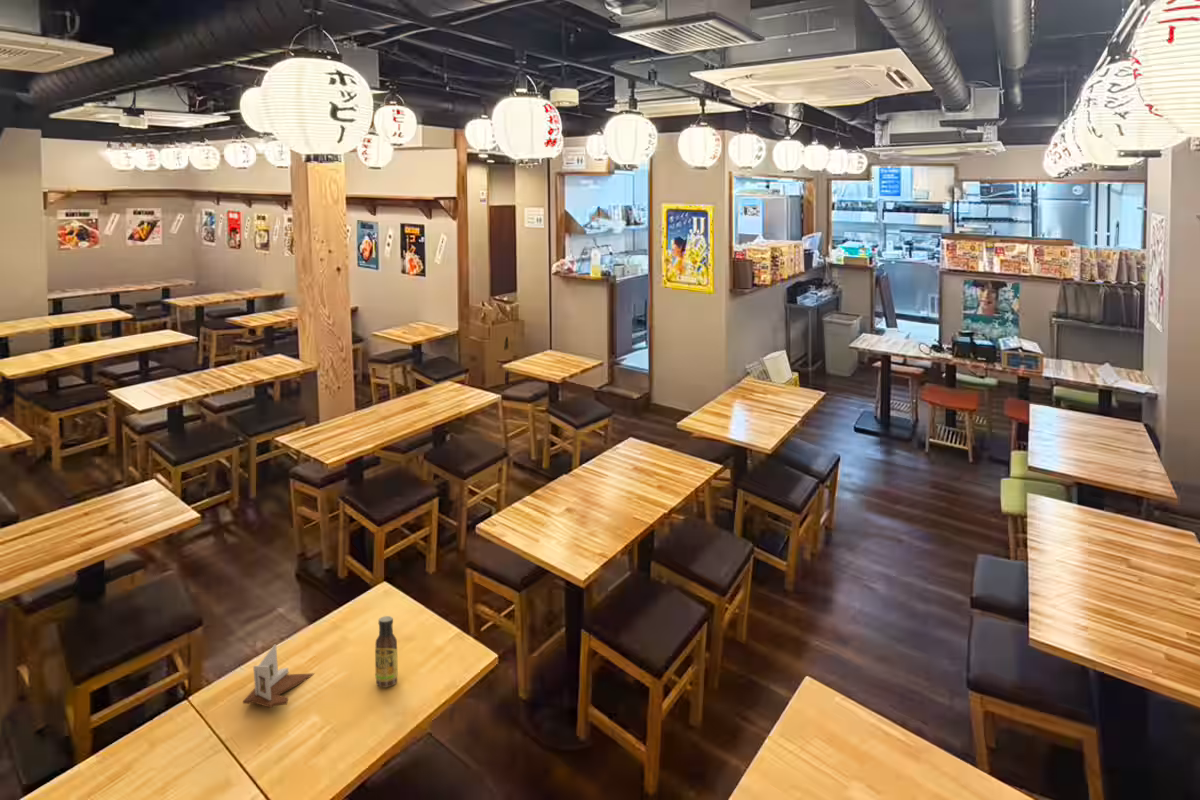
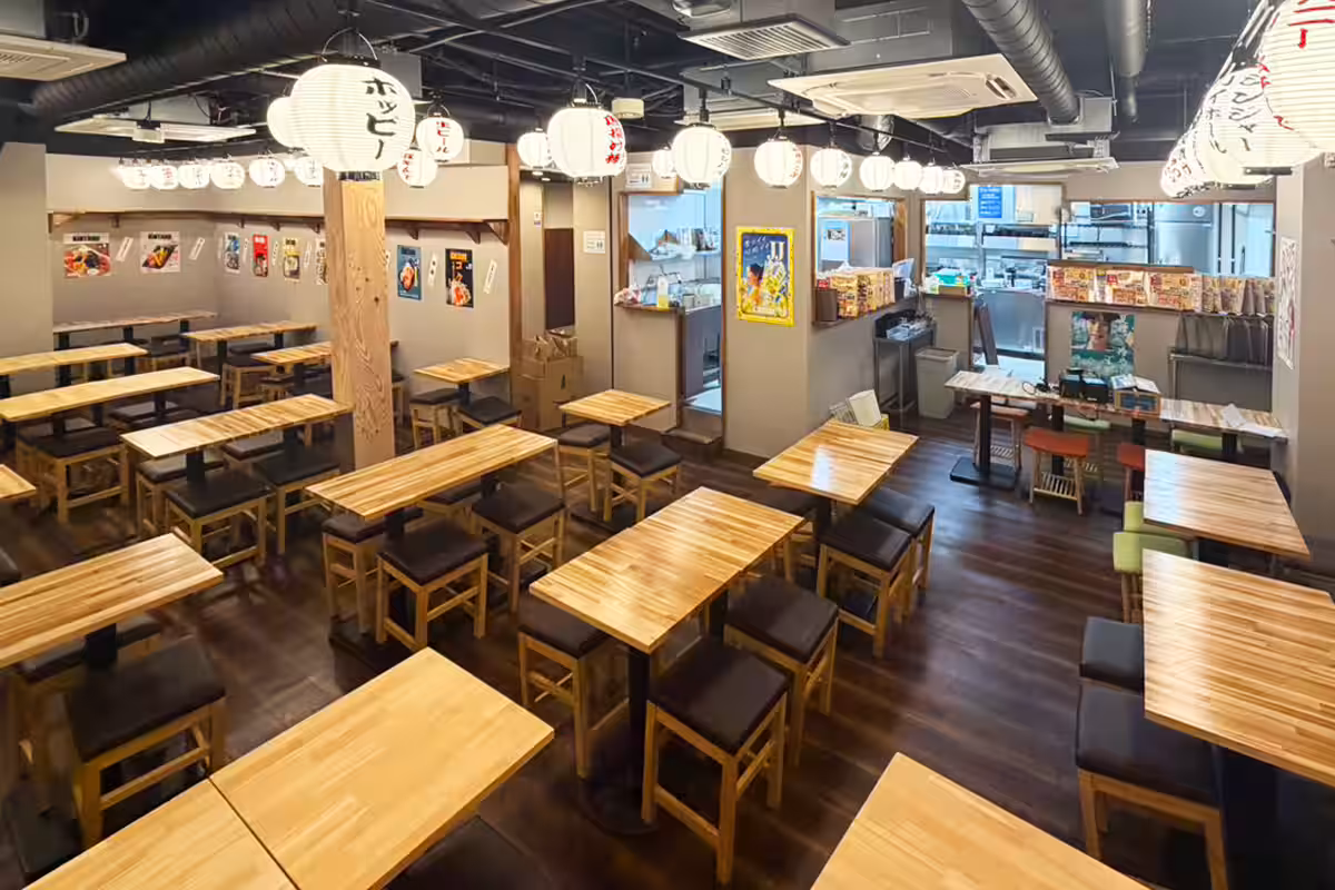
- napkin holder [242,643,316,709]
- sauce bottle [374,615,399,688]
